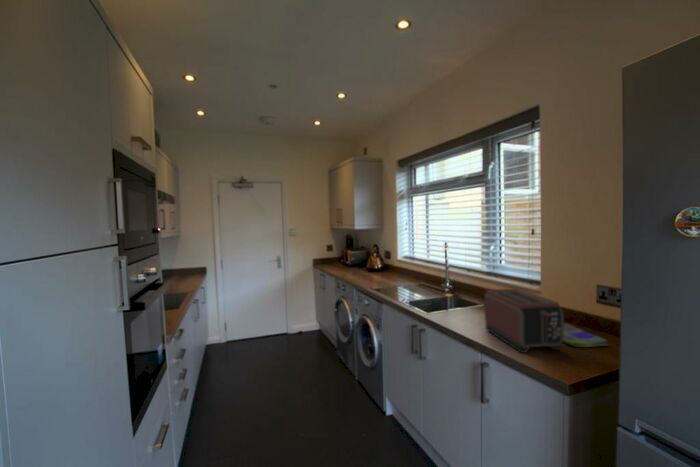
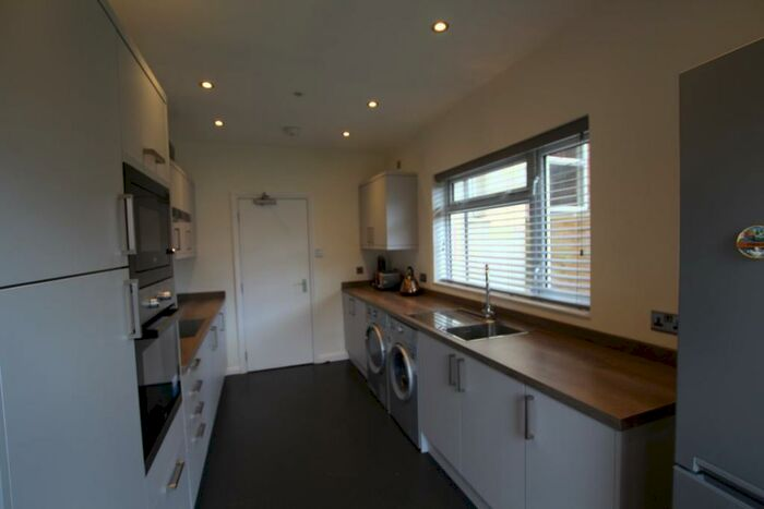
- dish towel [562,322,610,348]
- toaster [484,287,565,354]
